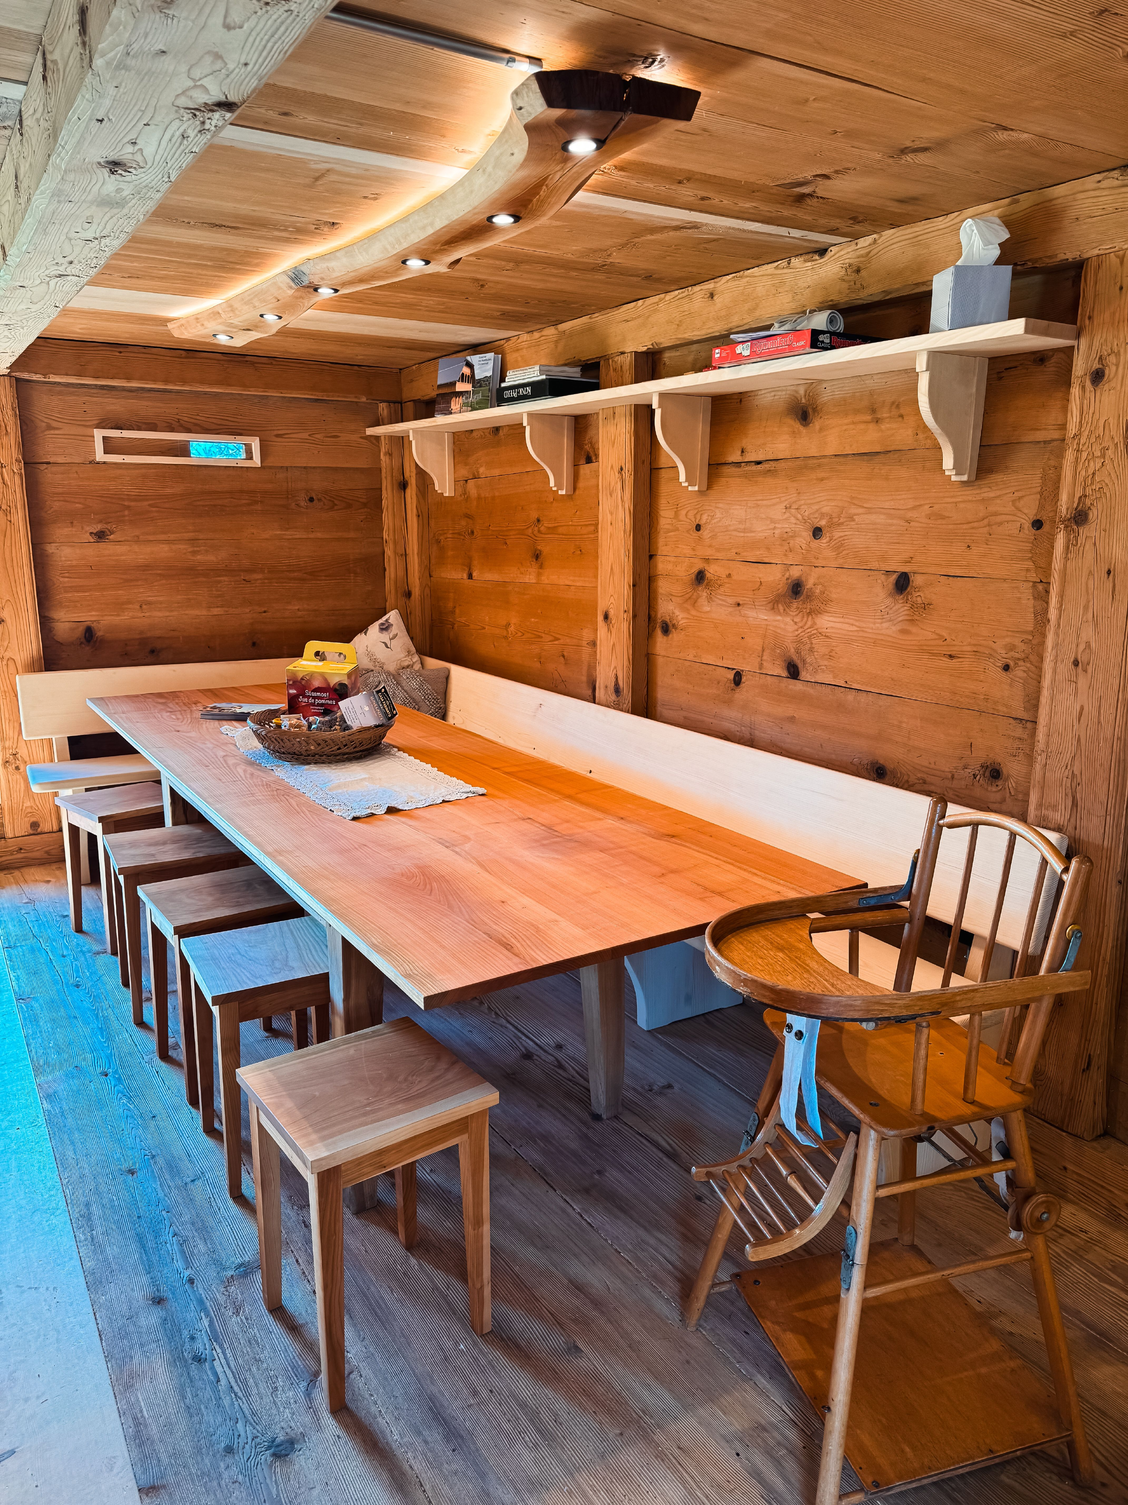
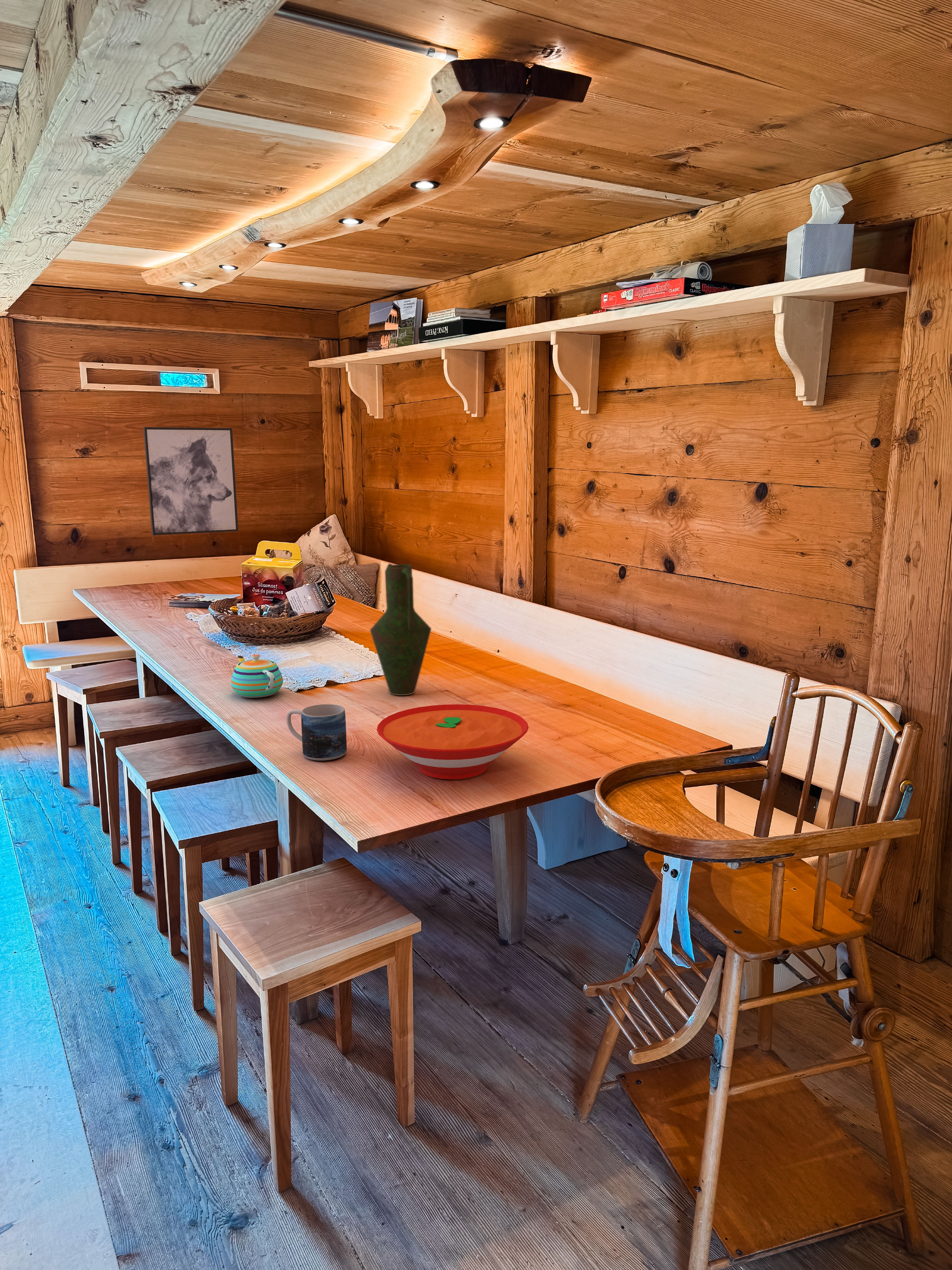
+ mug [286,704,347,761]
+ vase [370,563,432,696]
+ wall art [143,427,239,536]
+ teapot [231,654,284,698]
+ bowl [377,704,529,780]
